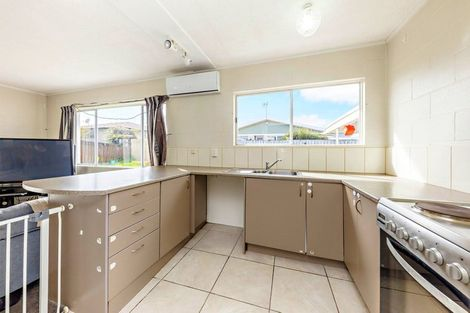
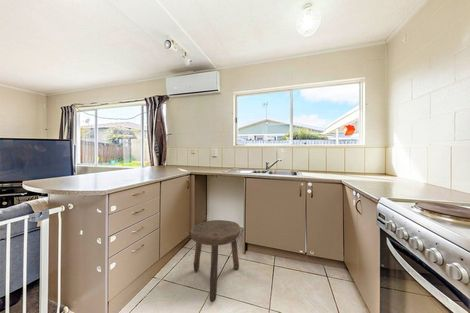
+ stool [190,219,241,303]
